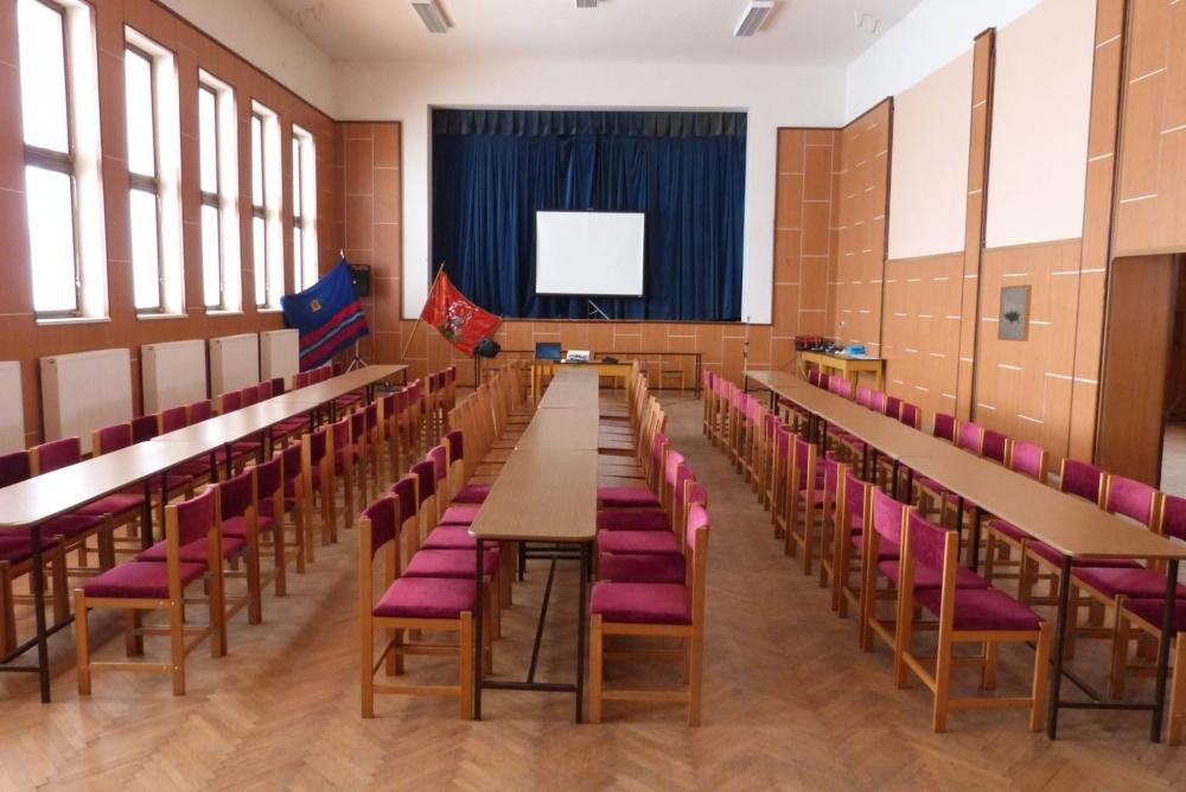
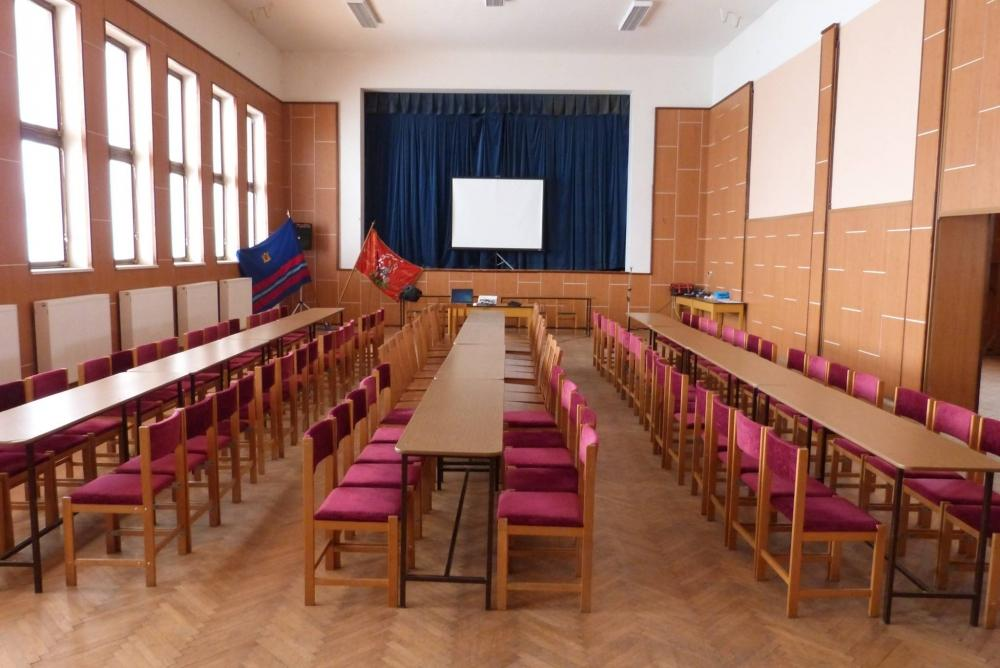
- wall art [996,283,1033,343]
